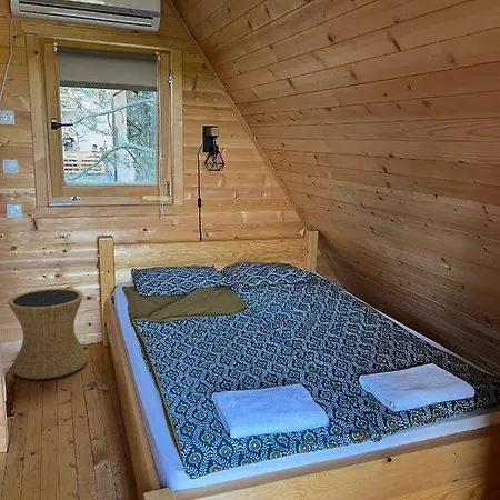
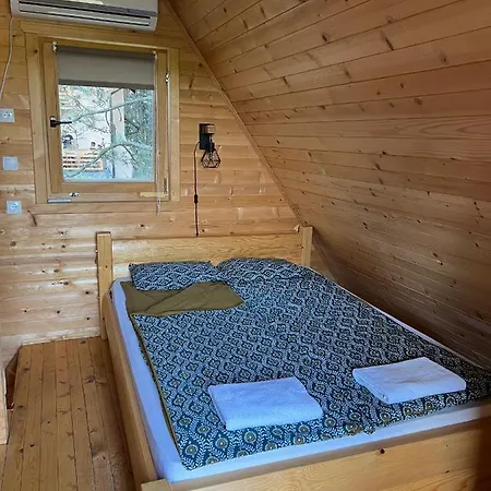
- side table [7,287,89,380]
